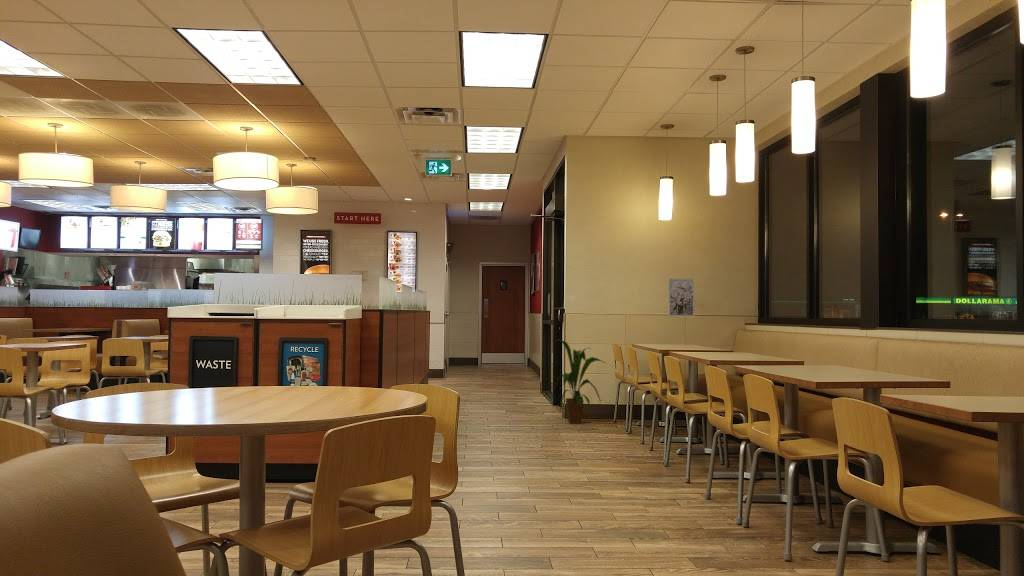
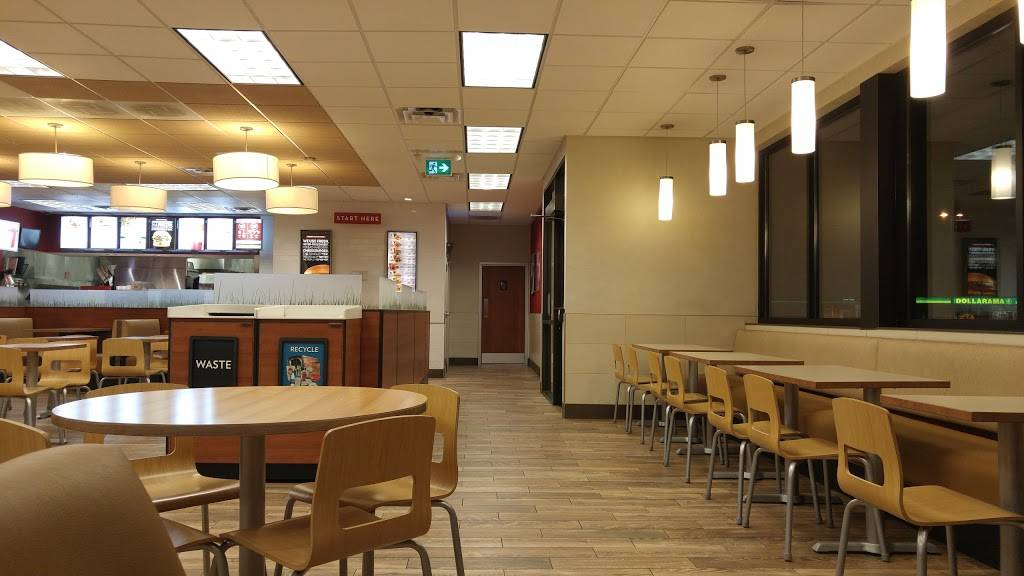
- wall art [667,278,695,317]
- house plant [553,339,608,425]
